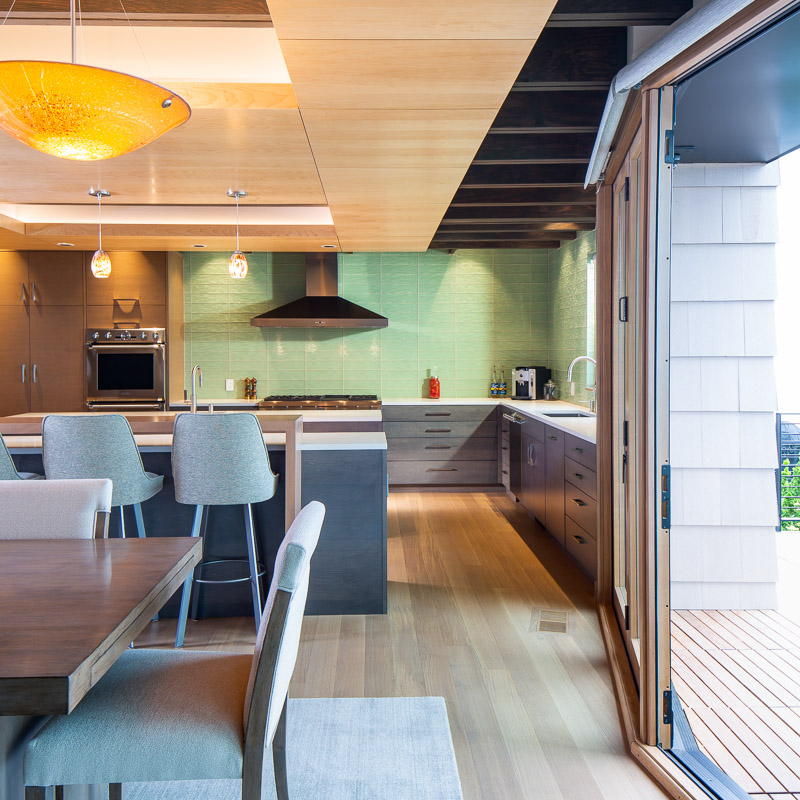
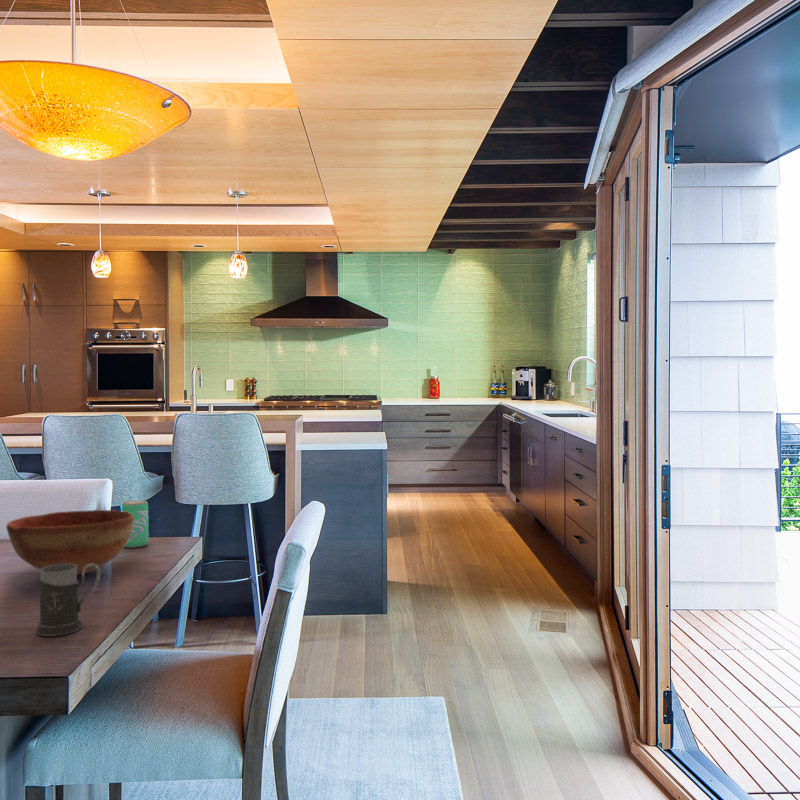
+ beverage can [120,499,150,549]
+ bowl [5,509,133,576]
+ mug [35,564,102,637]
